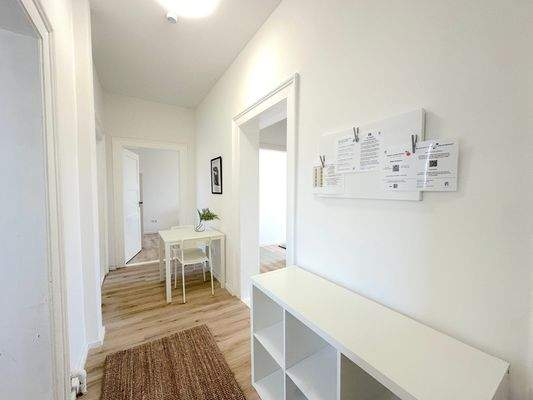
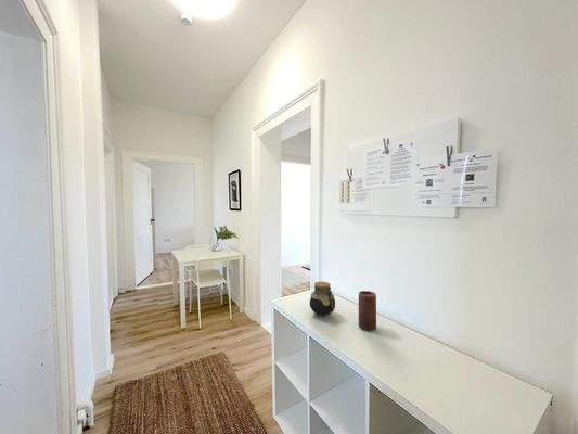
+ candle [358,290,377,332]
+ jar [309,281,336,317]
